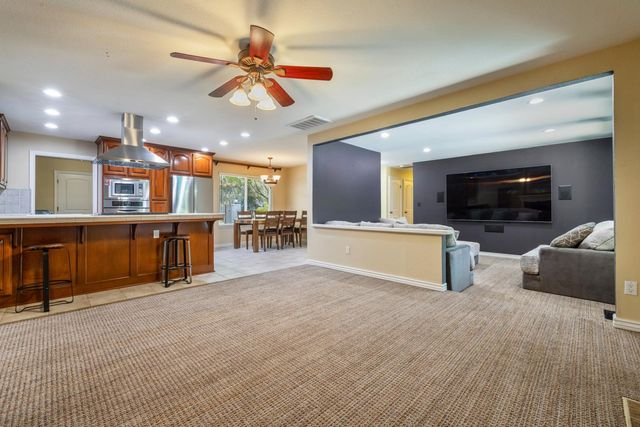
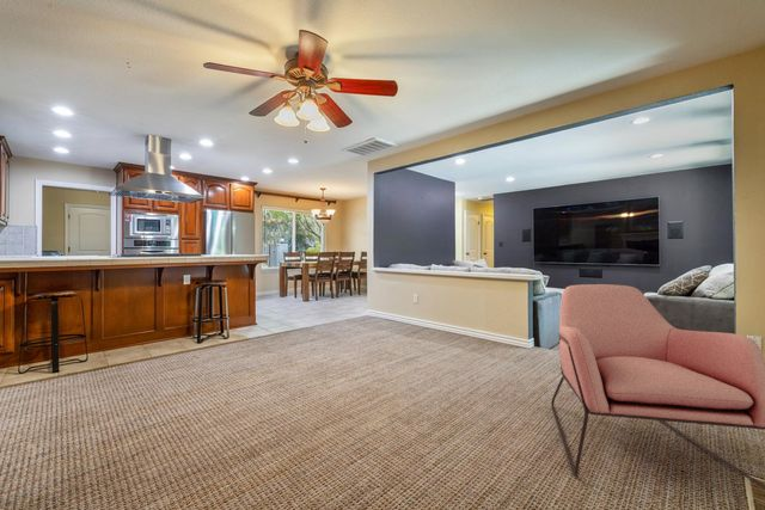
+ armchair [550,283,765,491]
